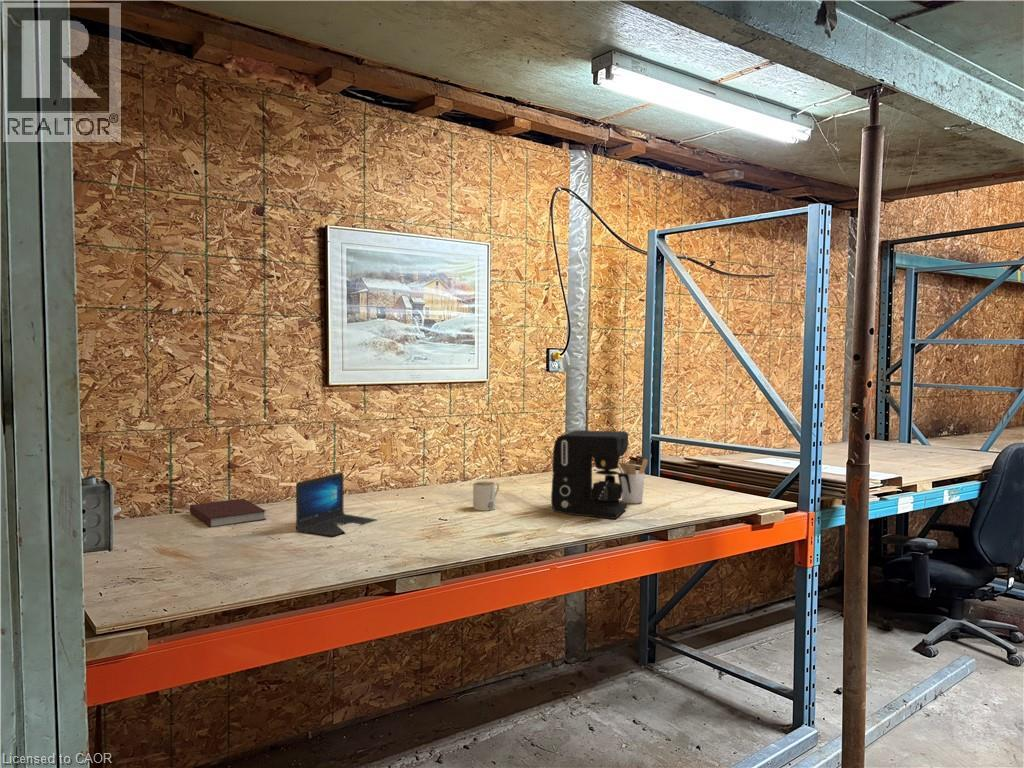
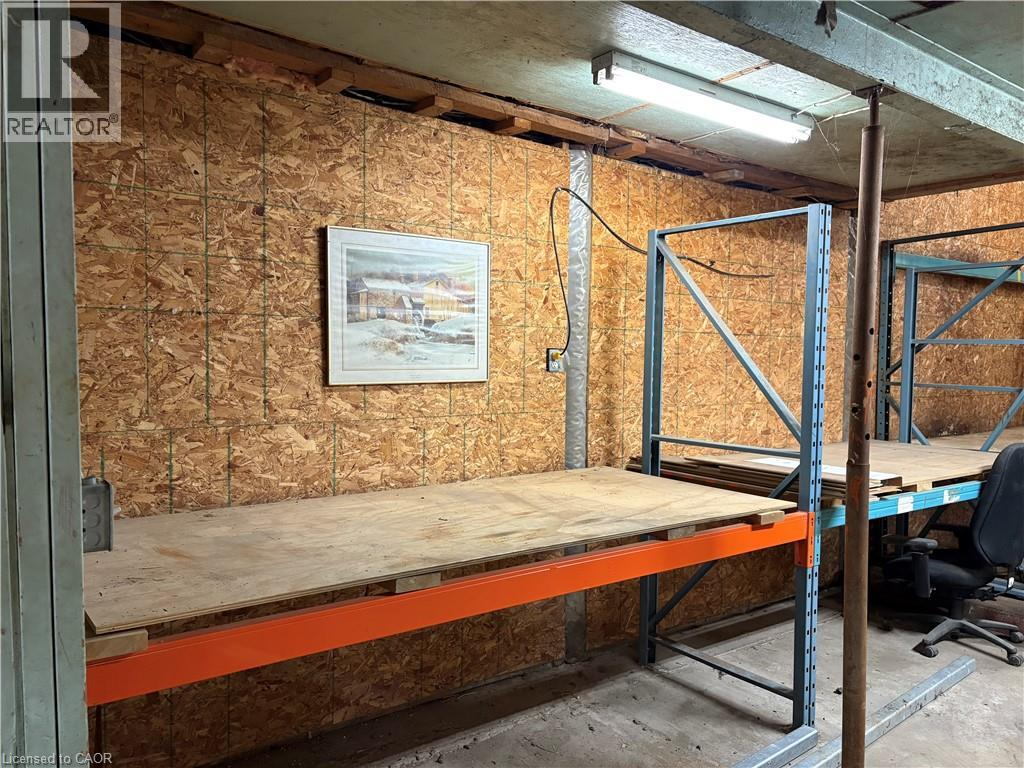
- laptop [295,471,378,538]
- utensil holder [617,458,649,504]
- notebook [189,498,267,528]
- coffee maker [550,429,631,520]
- mug [472,480,500,512]
